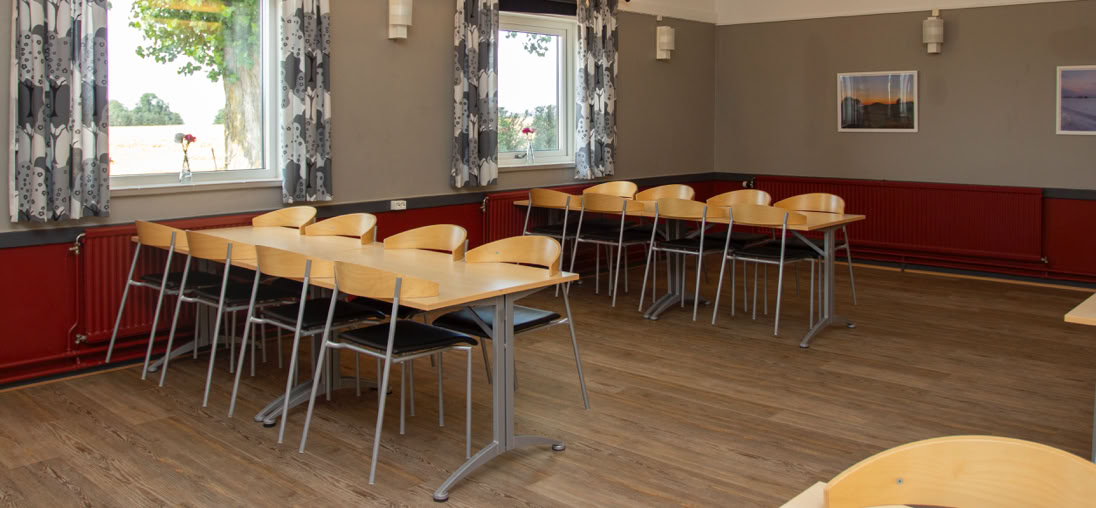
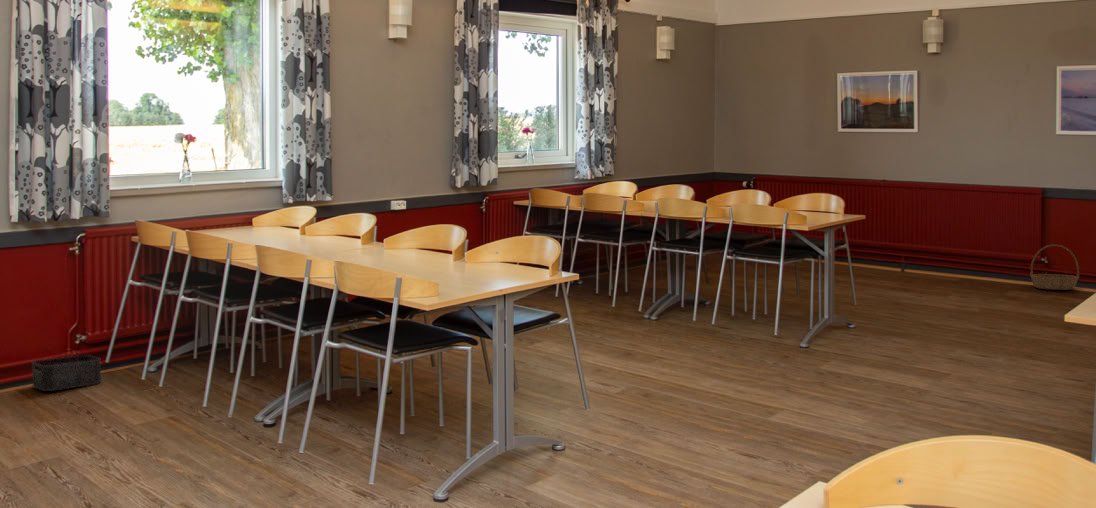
+ storage bin [31,354,102,392]
+ basket [1029,243,1080,291]
